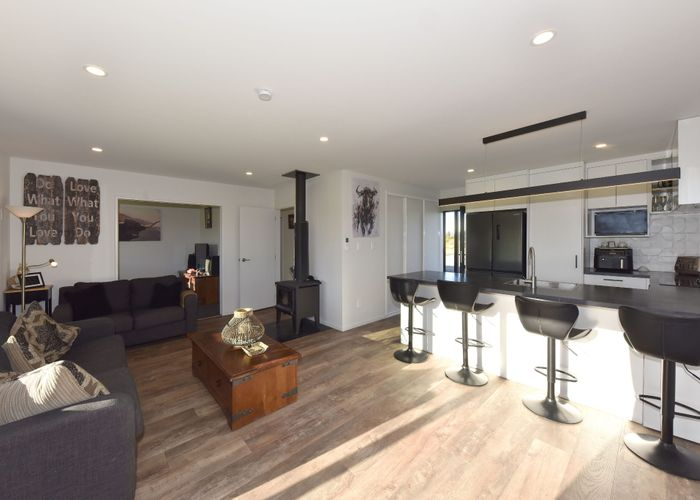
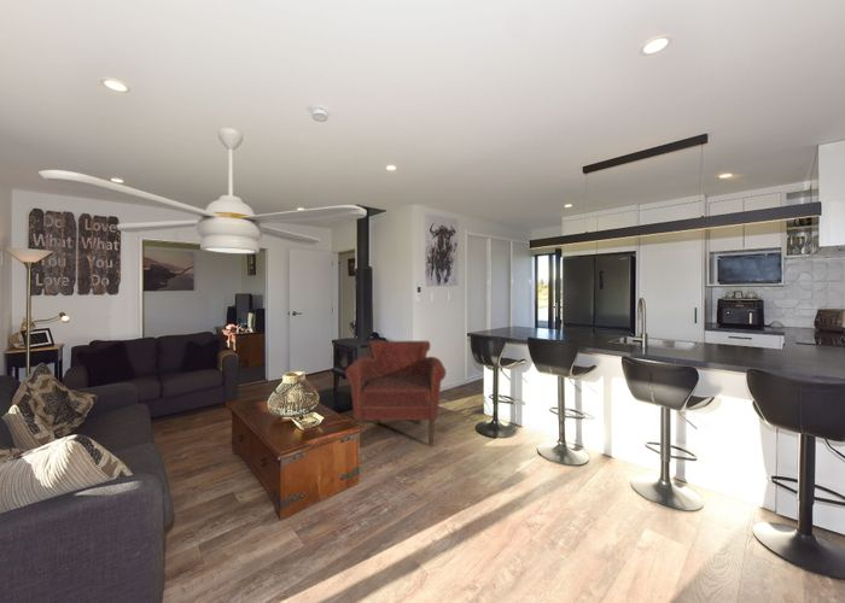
+ ceiling fan [37,127,368,256]
+ leather [344,340,447,447]
